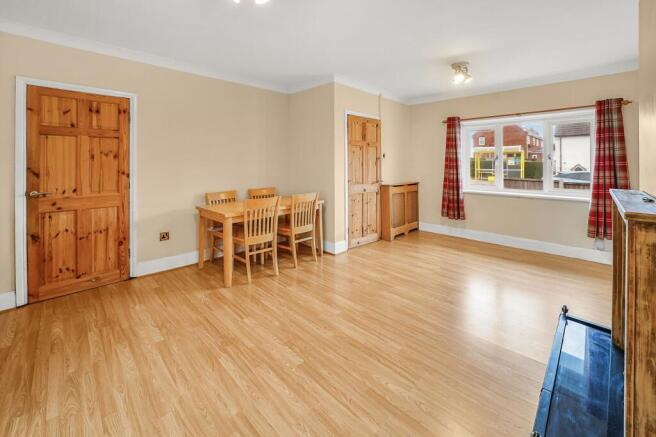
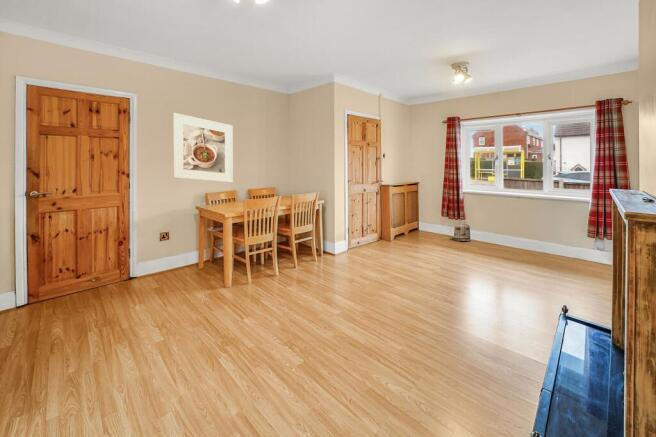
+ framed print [172,112,234,184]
+ basket [453,218,471,242]
